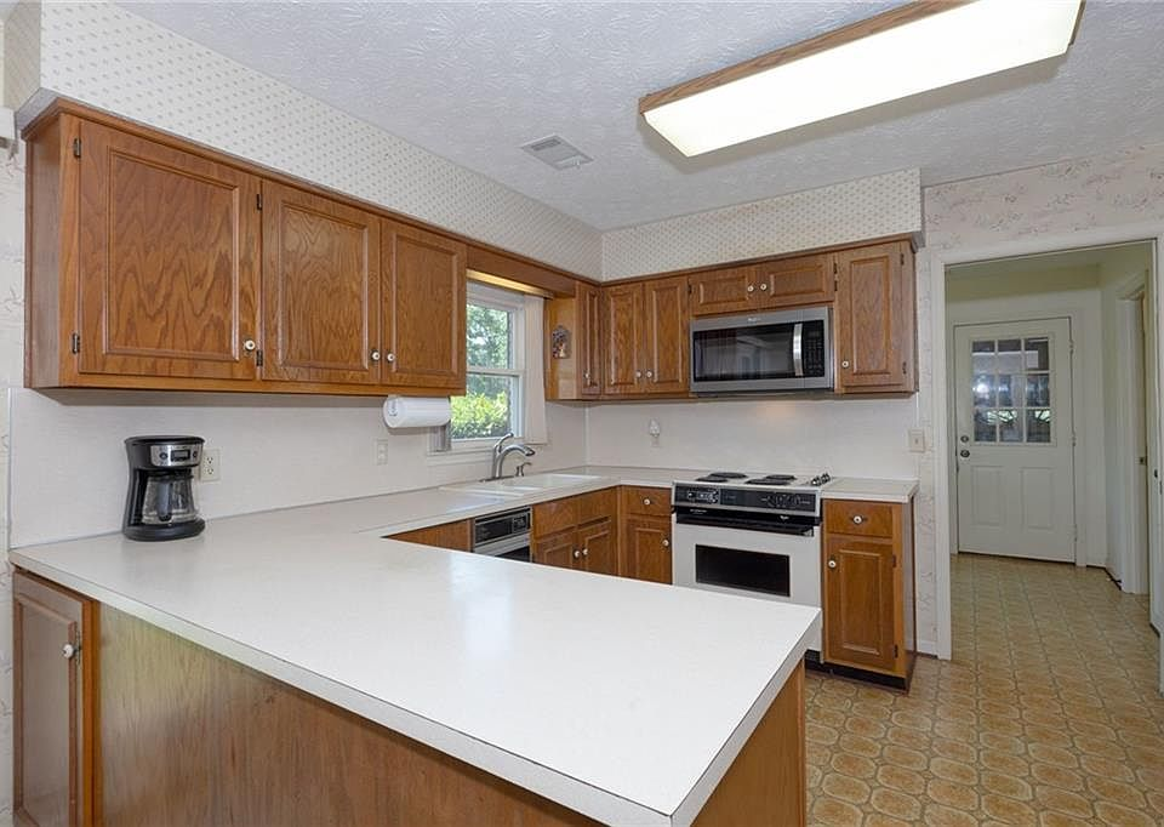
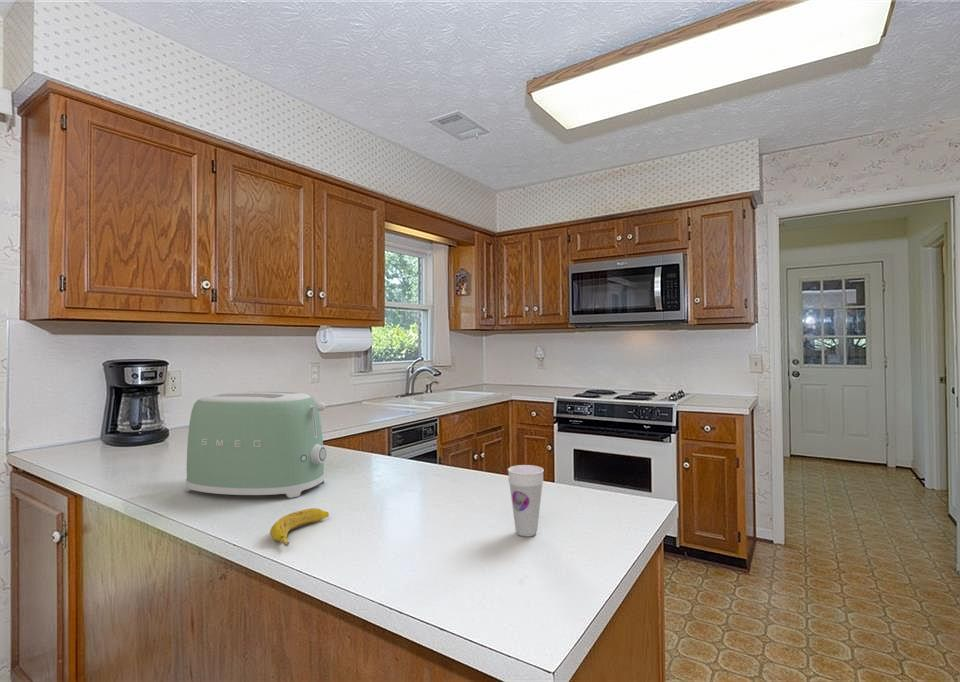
+ banana [269,507,330,547]
+ toaster [185,391,328,499]
+ cup [507,464,545,537]
